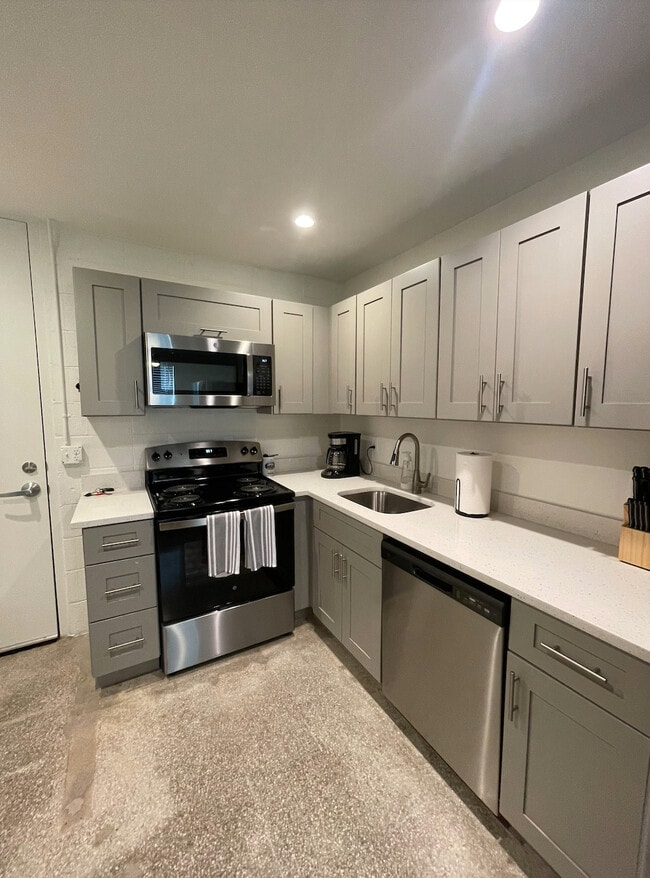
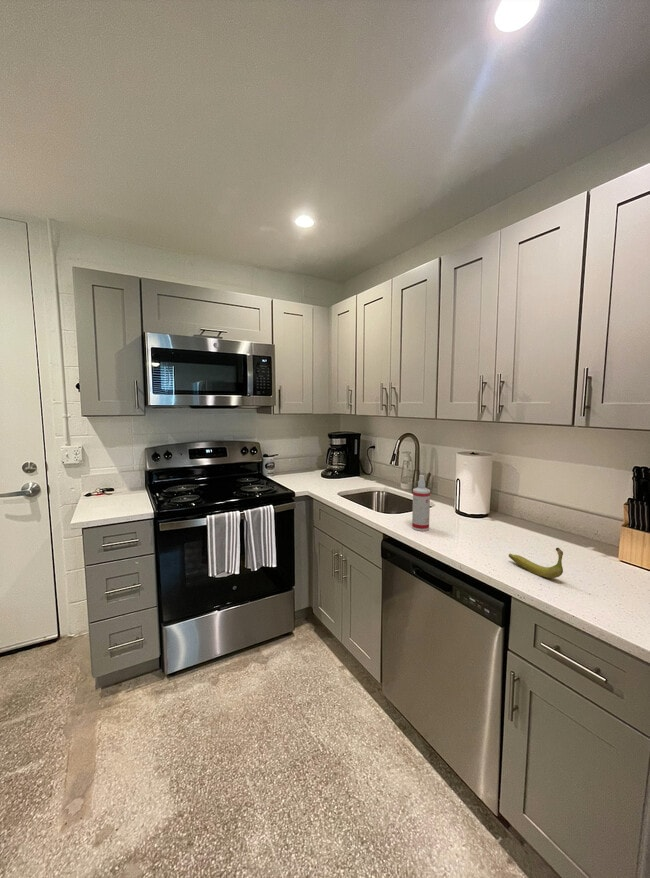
+ spray bottle [411,474,431,532]
+ banana [508,547,564,579]
